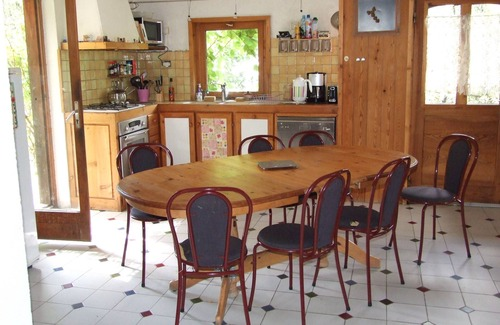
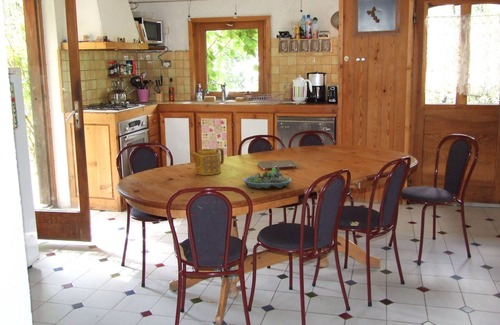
+ succulent planter [242,164,293,190]
+ teapot [189,147,225,176]
